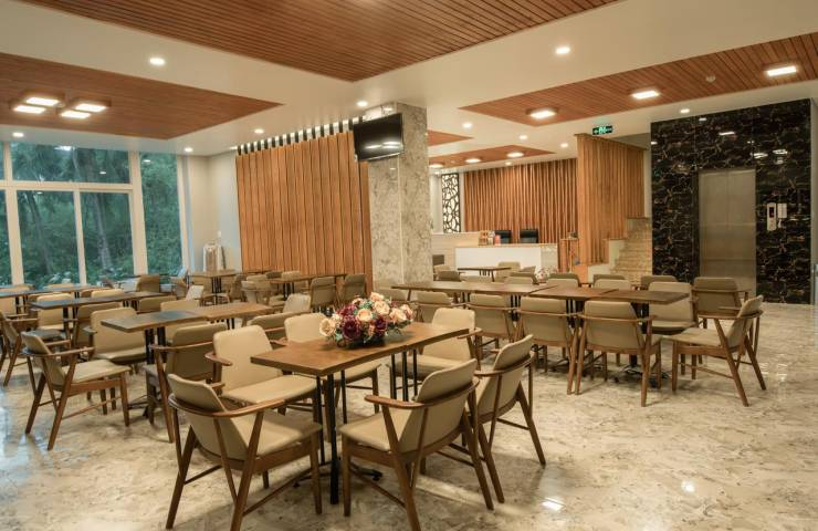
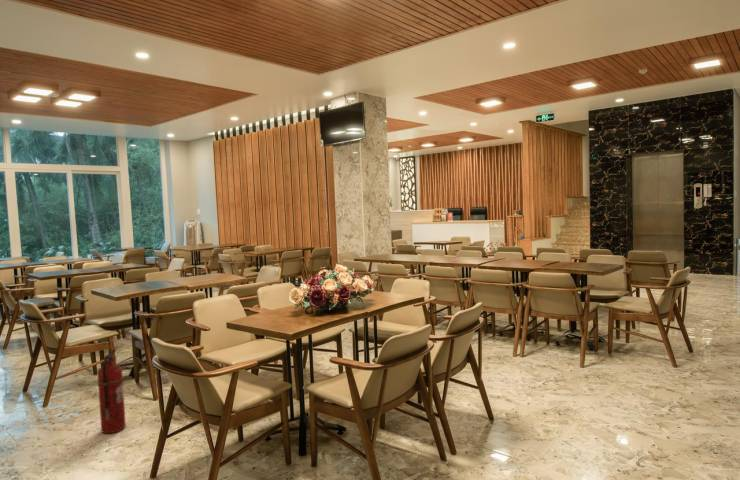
+ fire extinguisher [97,348,127,435]
